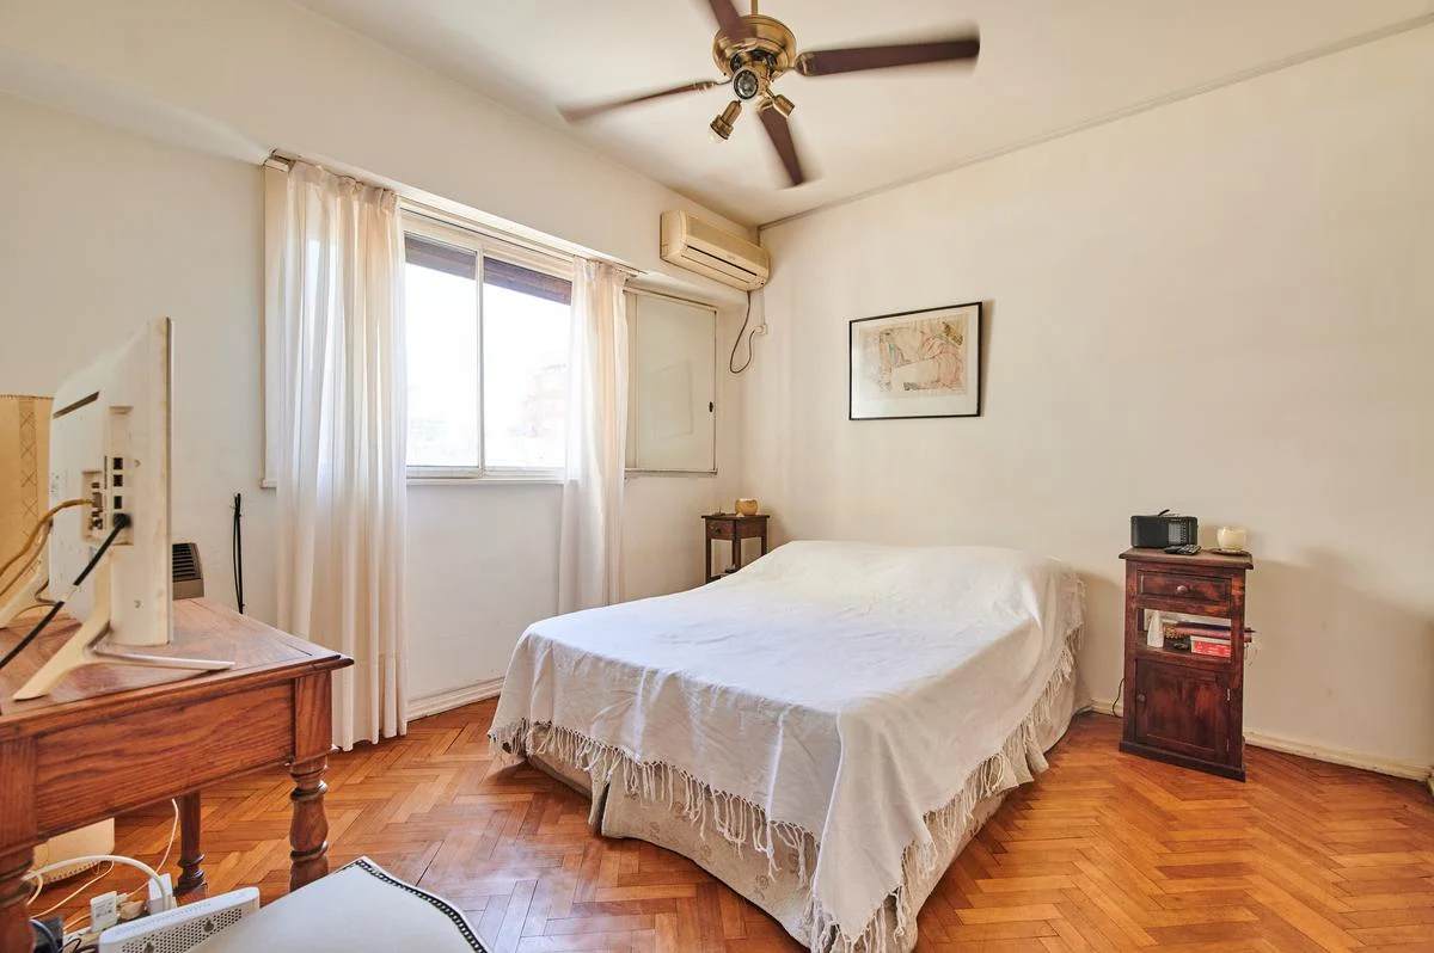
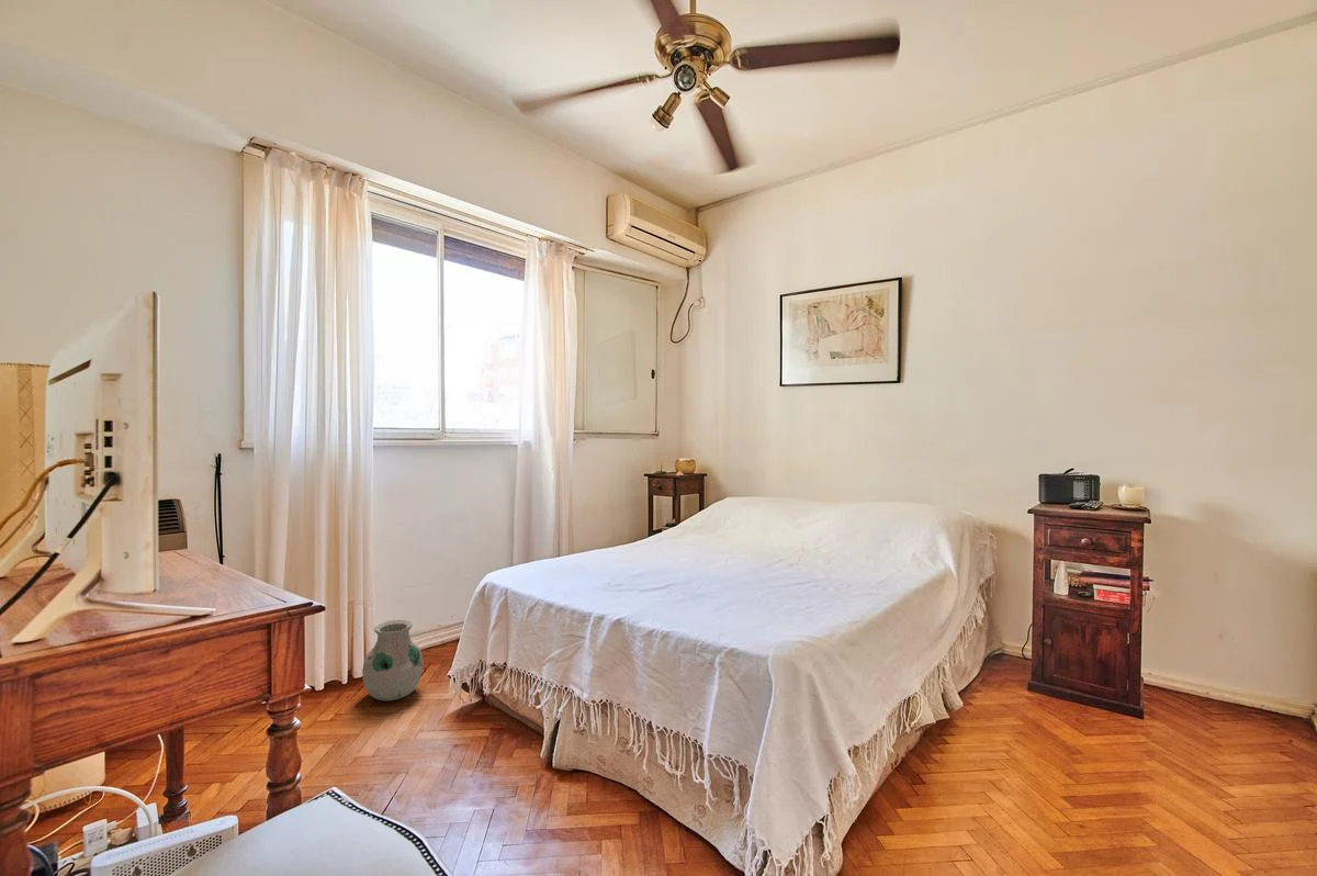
+ vase [361,619,424,703]
